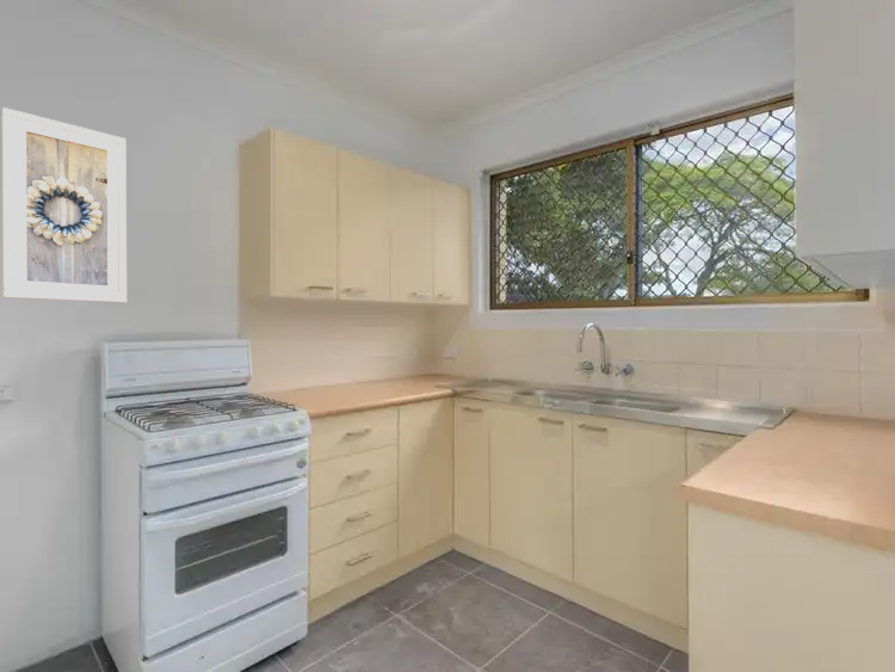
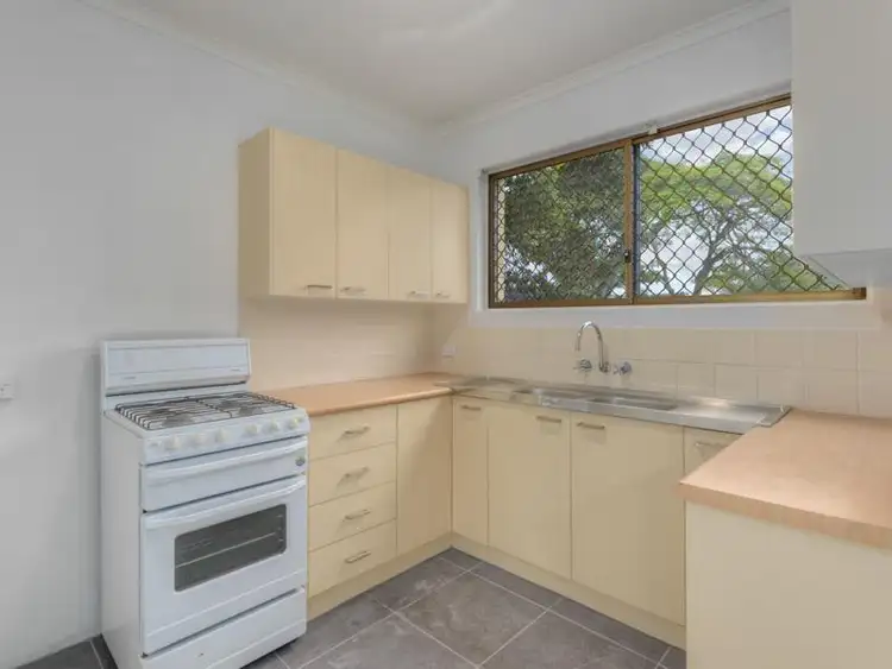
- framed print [1,106,128,304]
